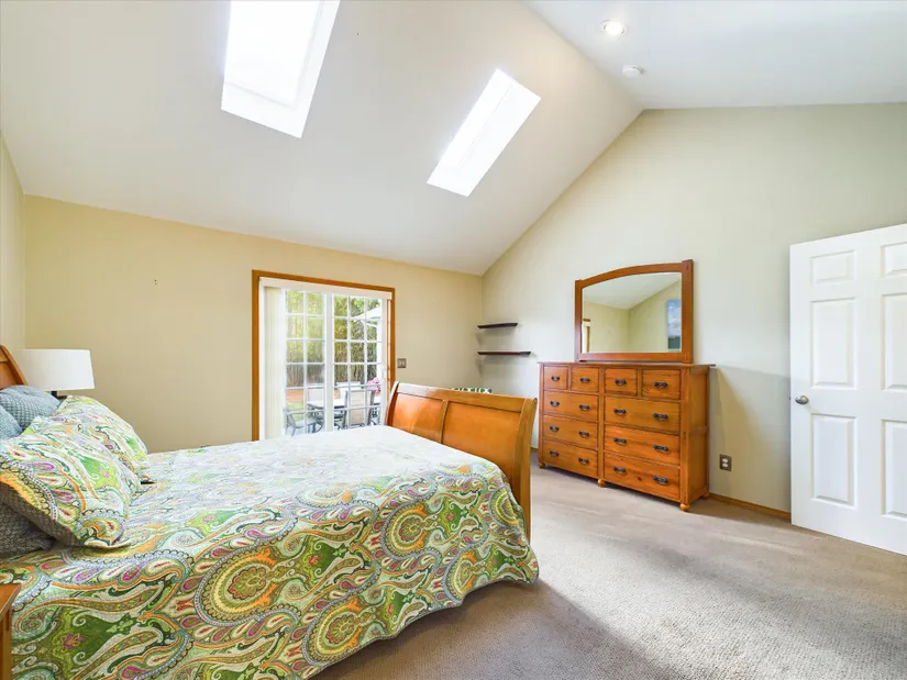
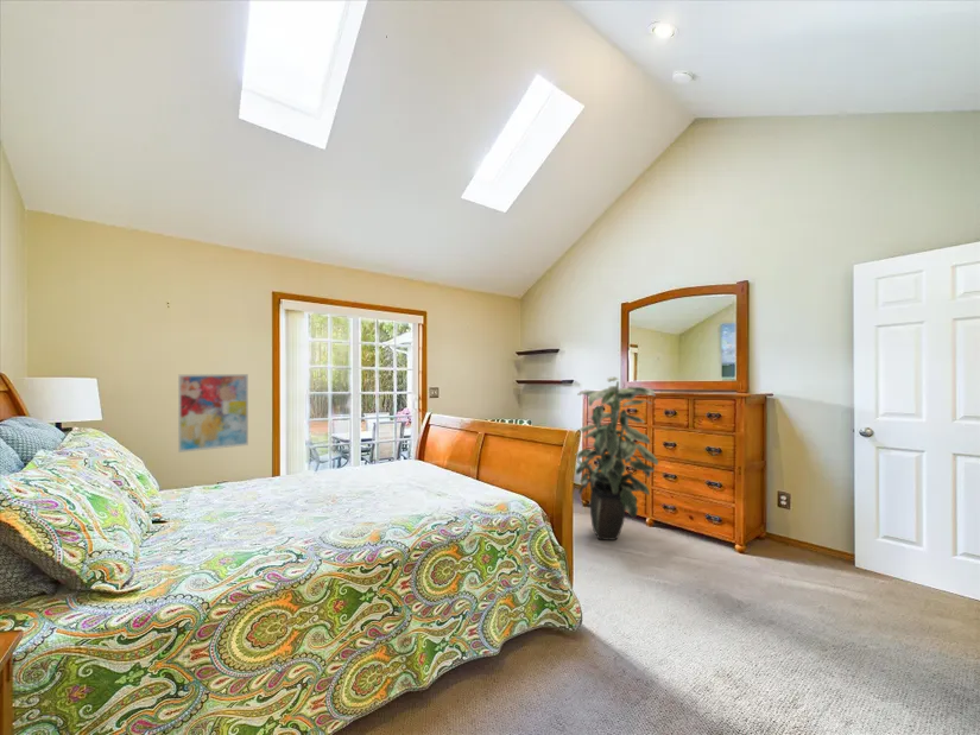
+ wall art [177,373,249,454]
+ indoor plant [575,376,659,541]
